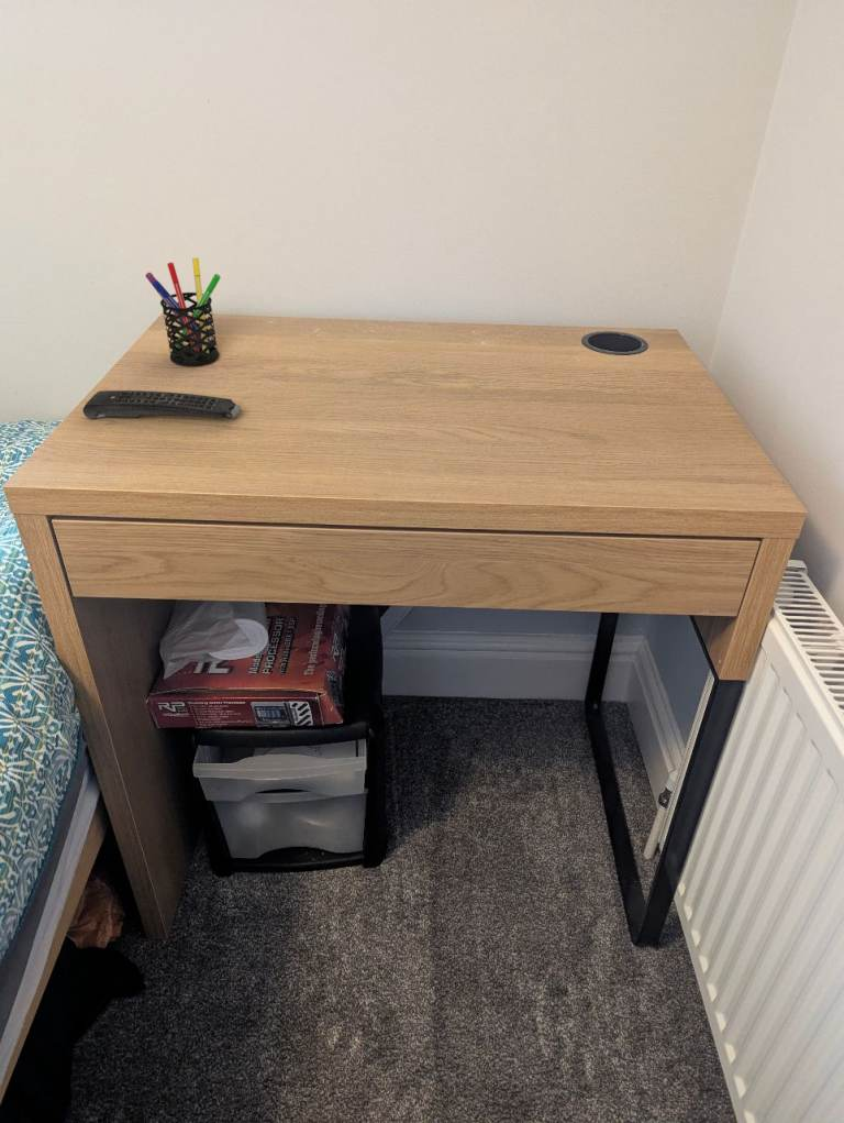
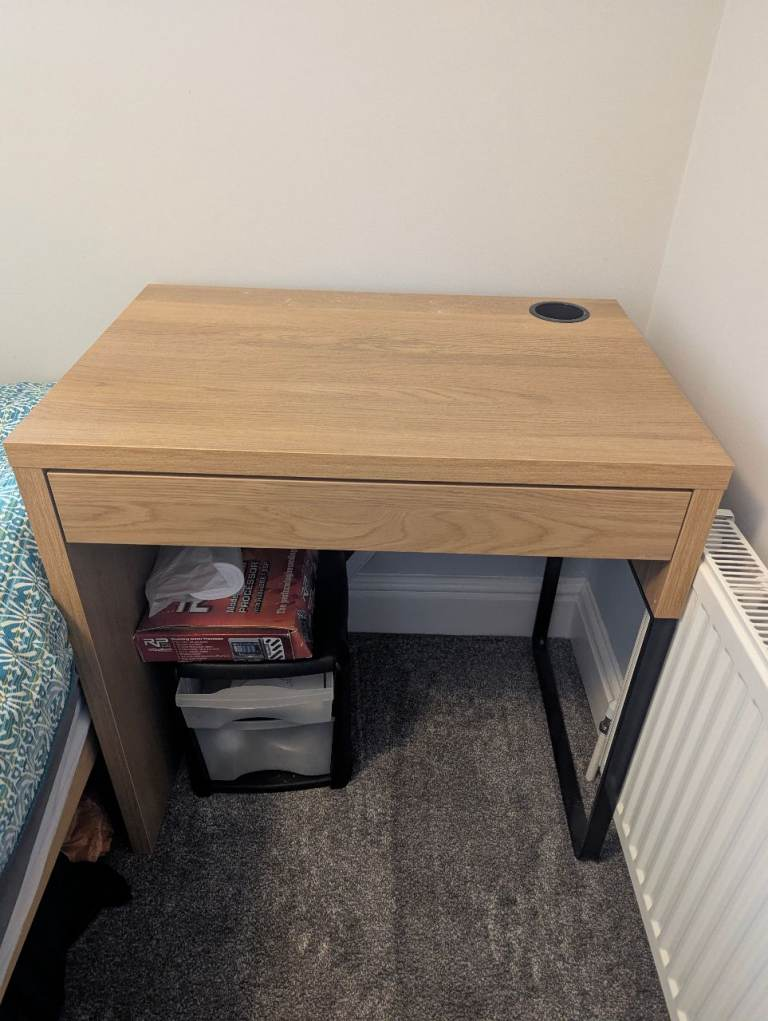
- remote control [82,389,243,420]
- pen holder [145,256,222,367]
